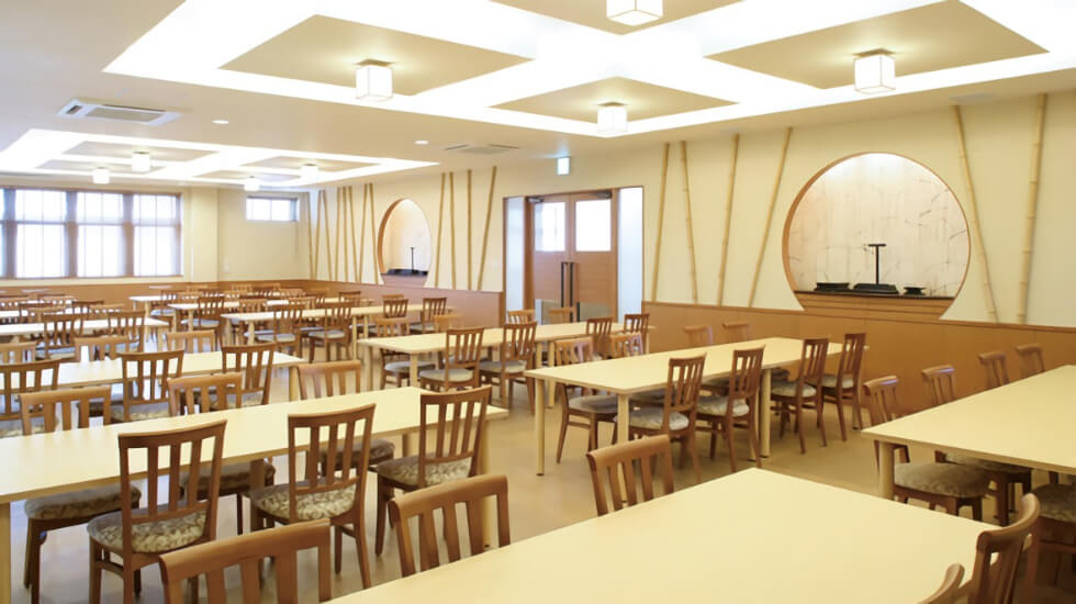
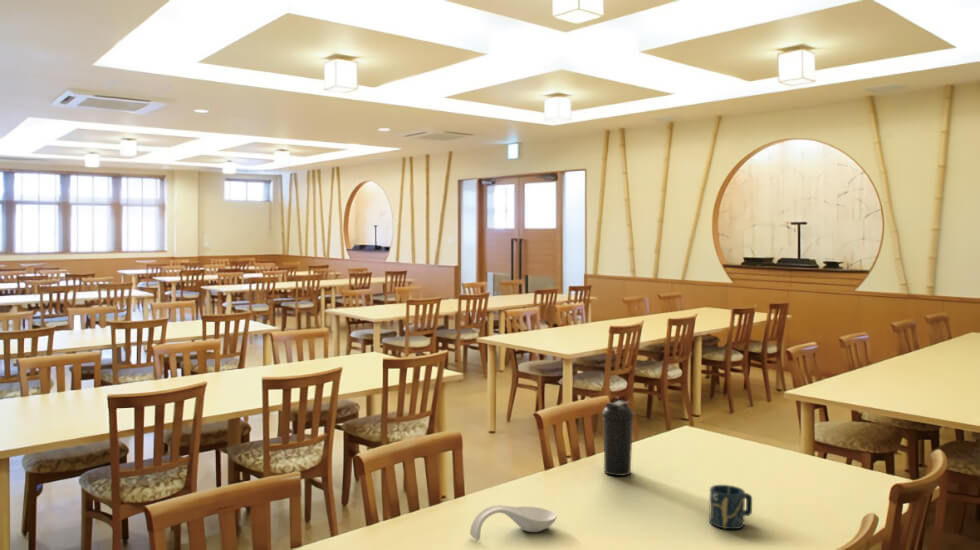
+ spoon rest [469,504,558,542]
+ cup [708,484,753,530]
+ water bottle [601,399,635,477]
